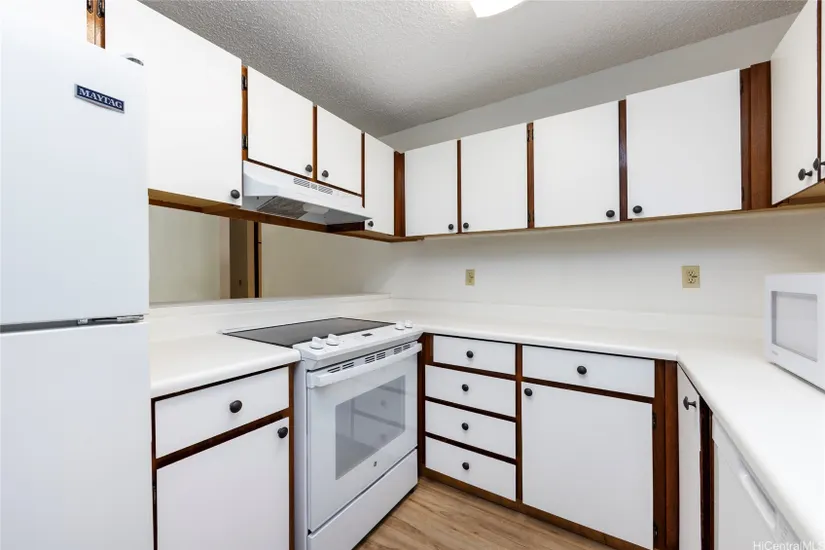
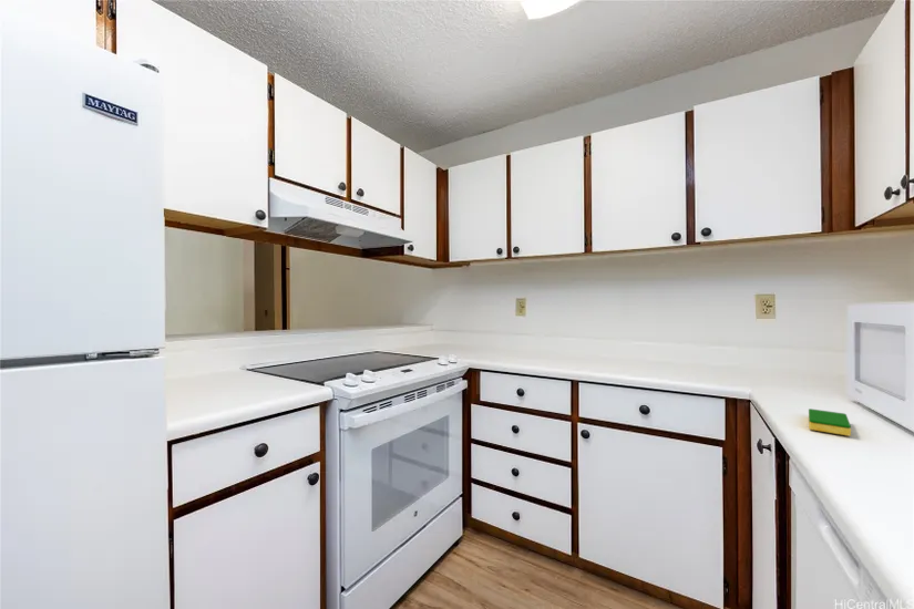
+ dish sponge [808,407,852,437]
